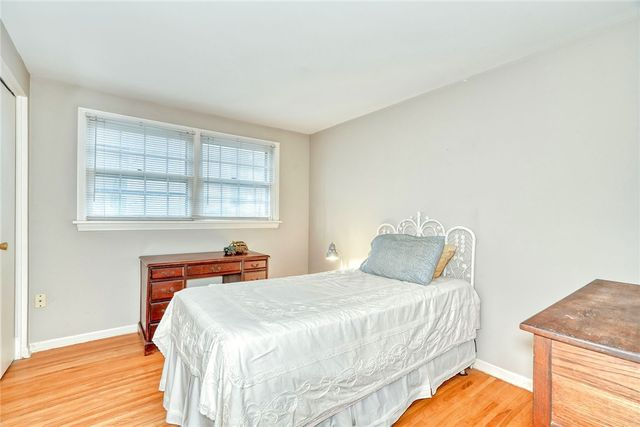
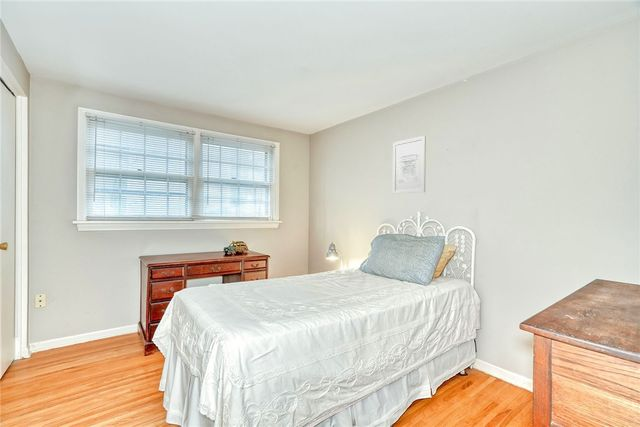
+ wall art [392,135,427,195]
